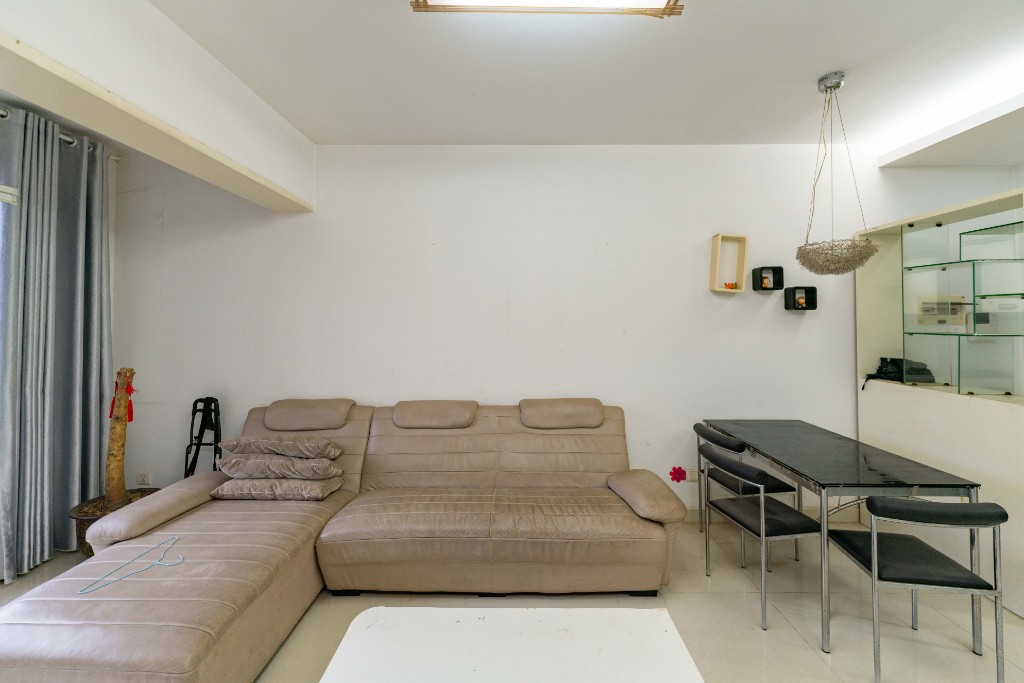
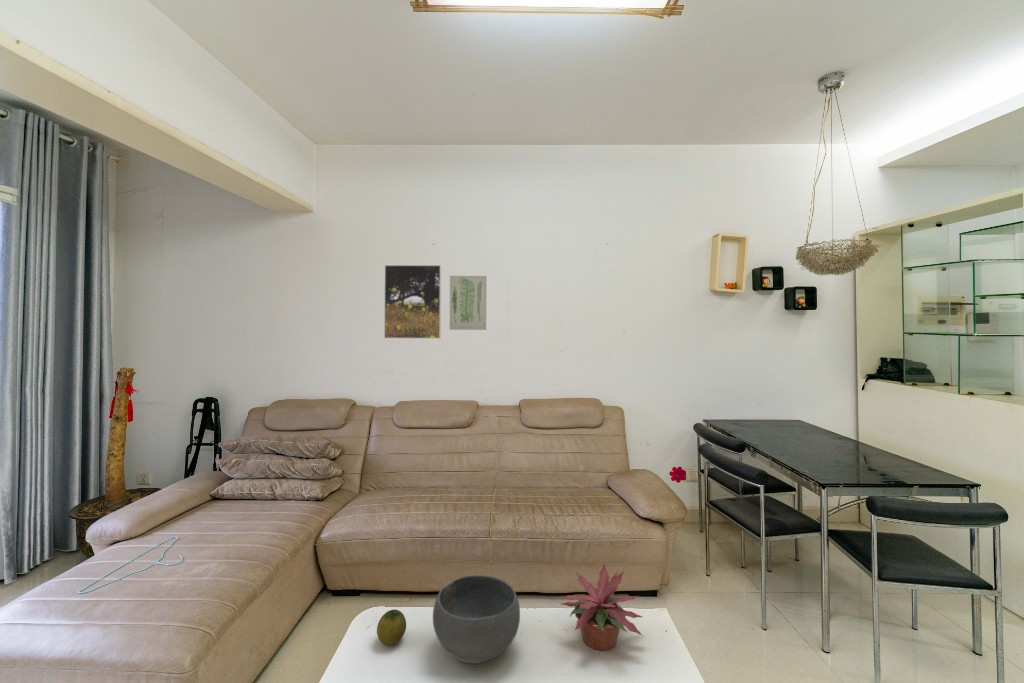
+ wall art [449,275,487,331]
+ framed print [383,264,442,340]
+ fruit [376,608,407,646]
+ bowl [432,574,521,665]
+ potted plant [559,562,644,652]
